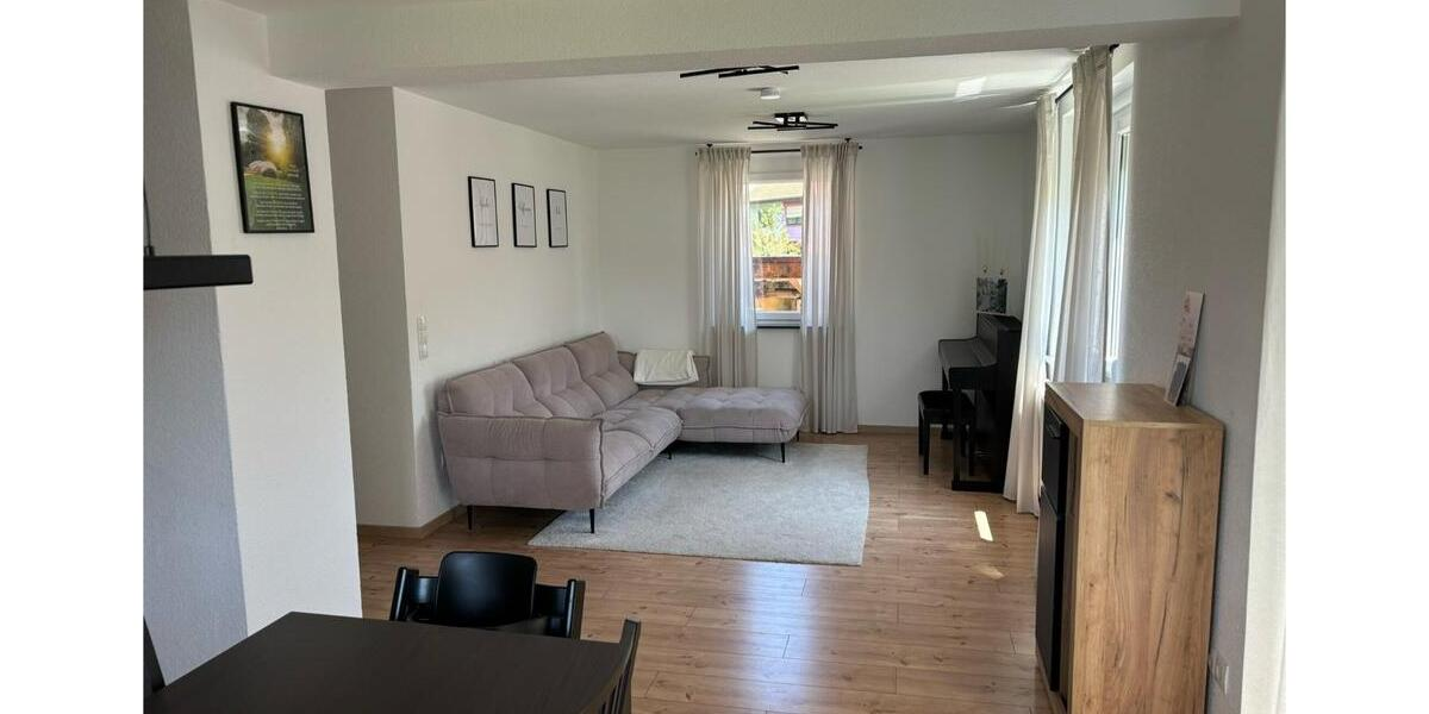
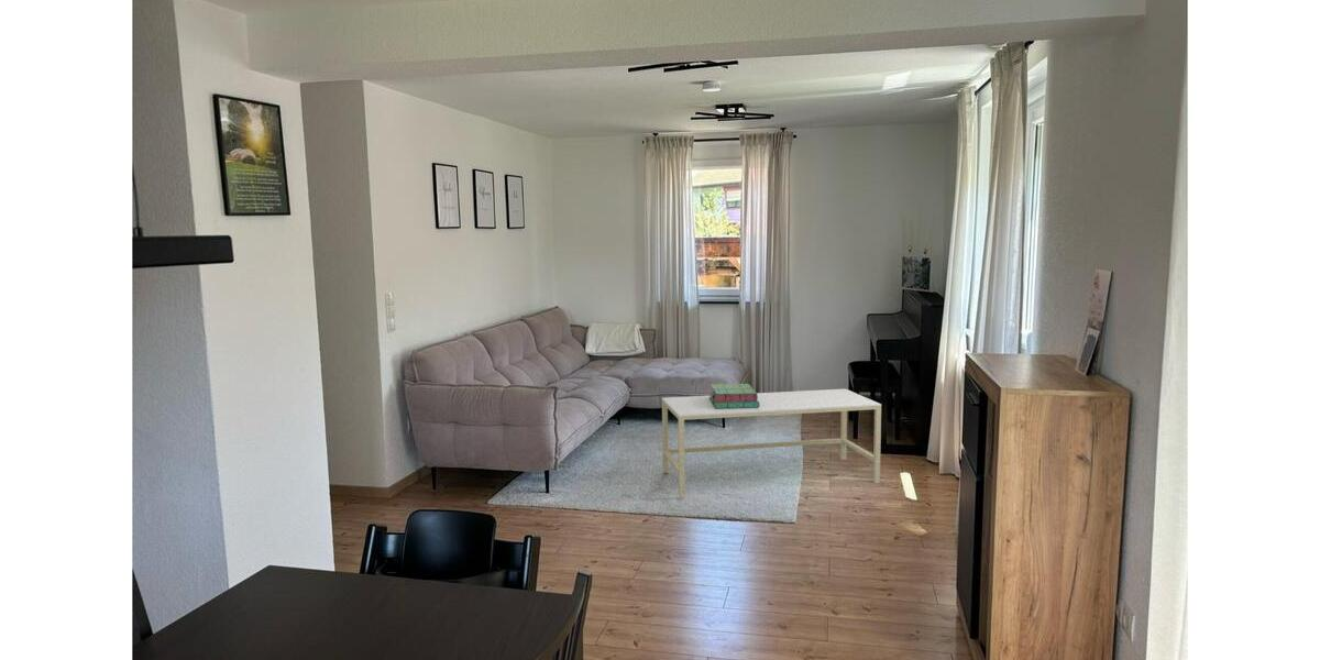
+ coffee table [661,388,882,498]
+ stack of books [708,383,760,409]
